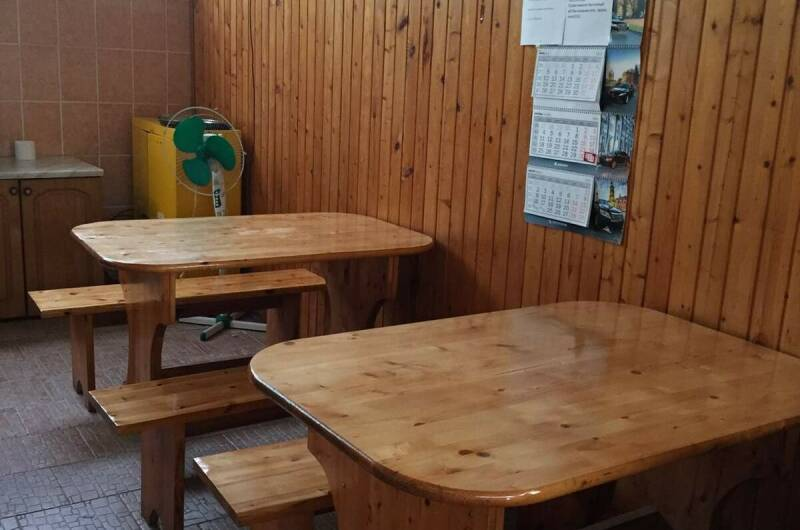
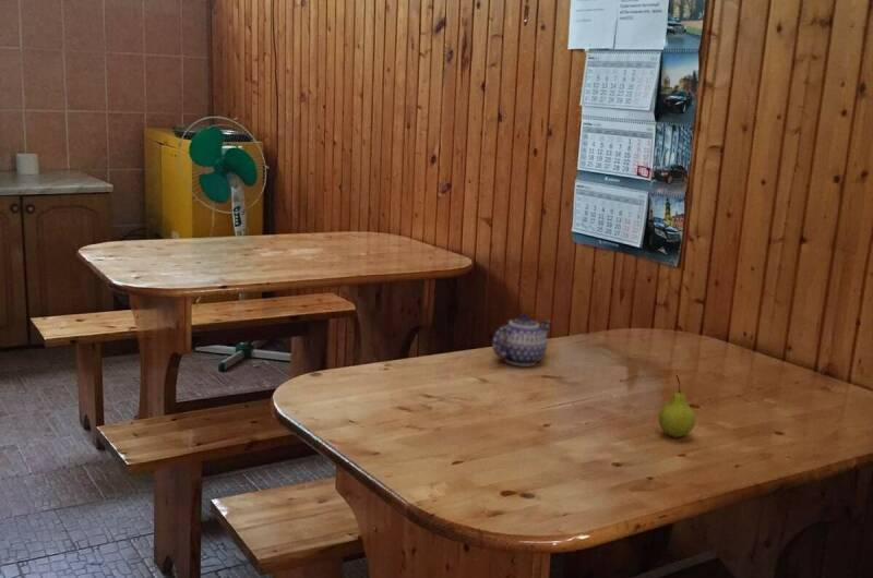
+ fruit [658,374,696,438]
+ teapot [491,313,553,368]
